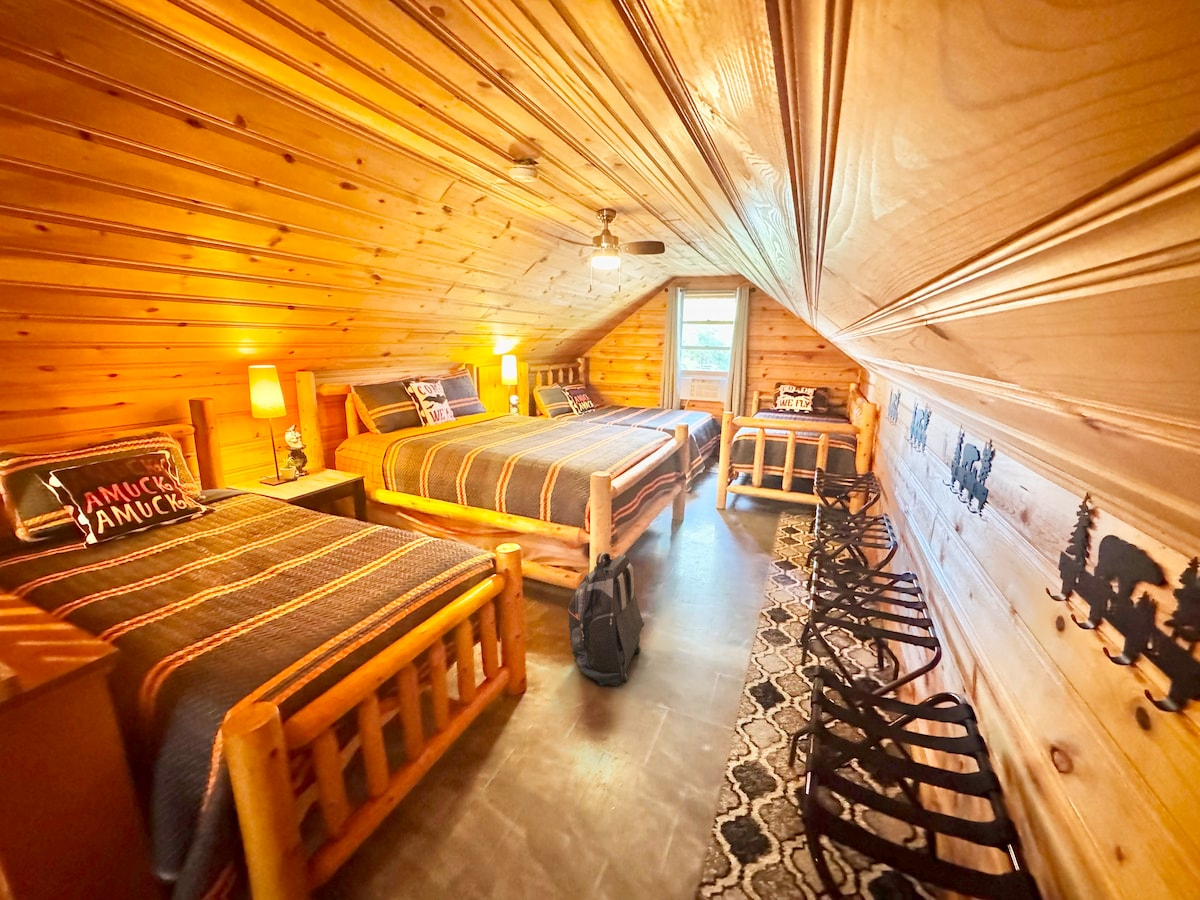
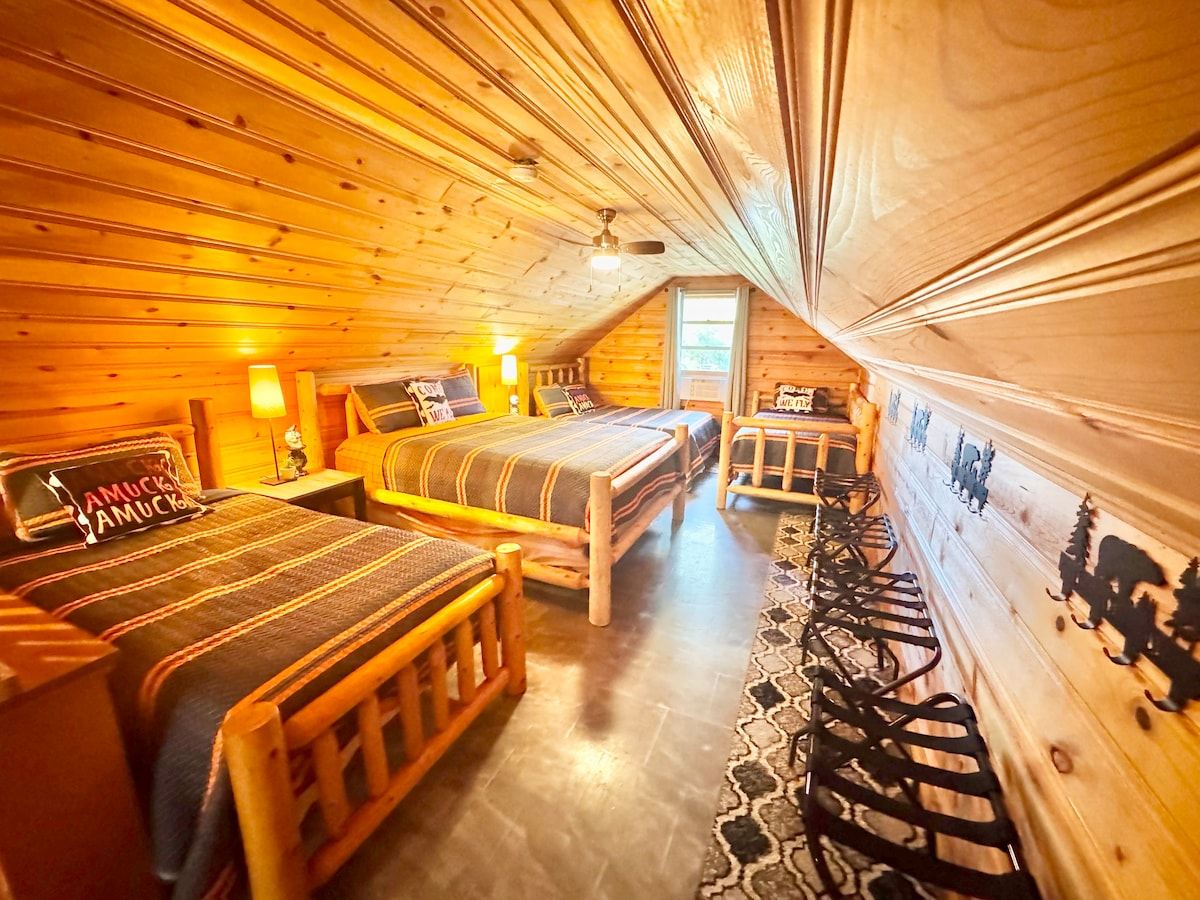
- backpack [567,552,645,687]
